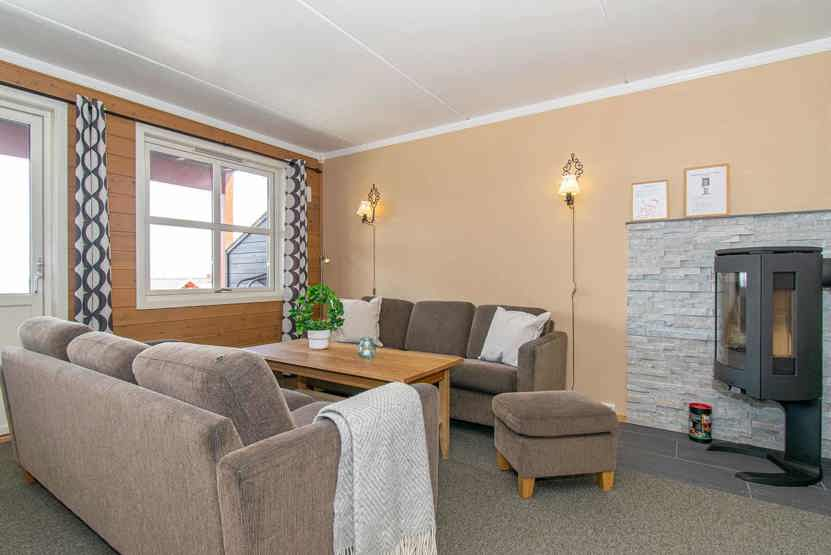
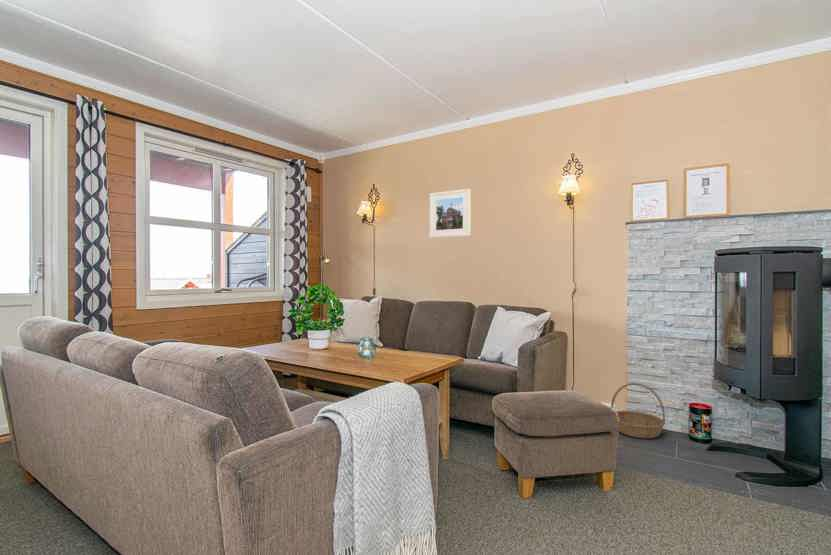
+ basket [610,382,666,439]
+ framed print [429,188,472,239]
